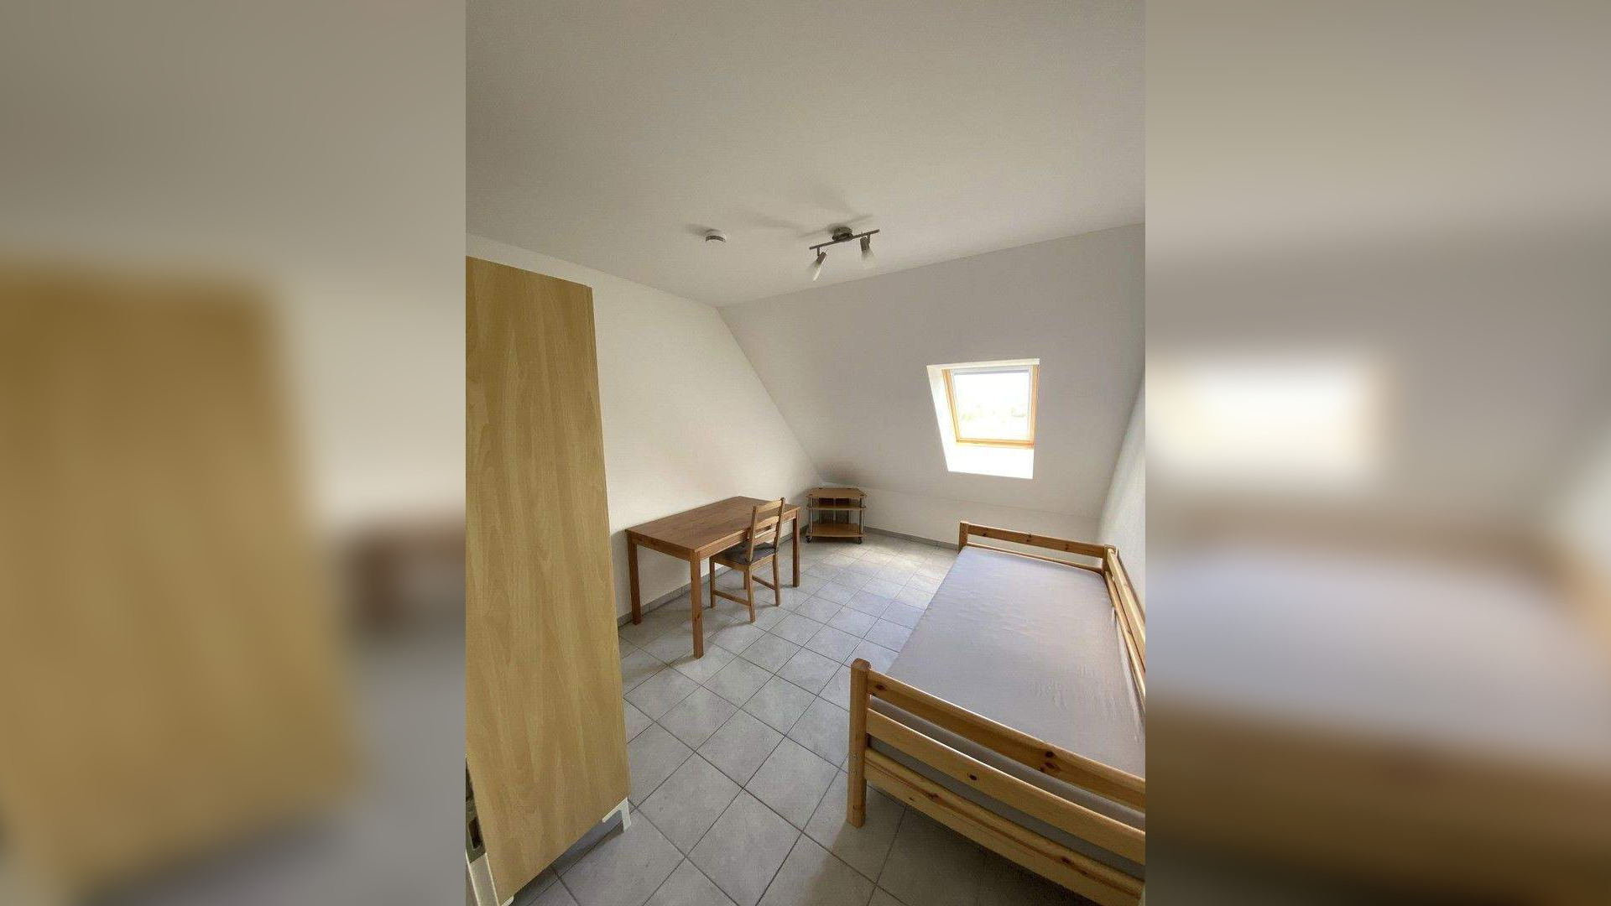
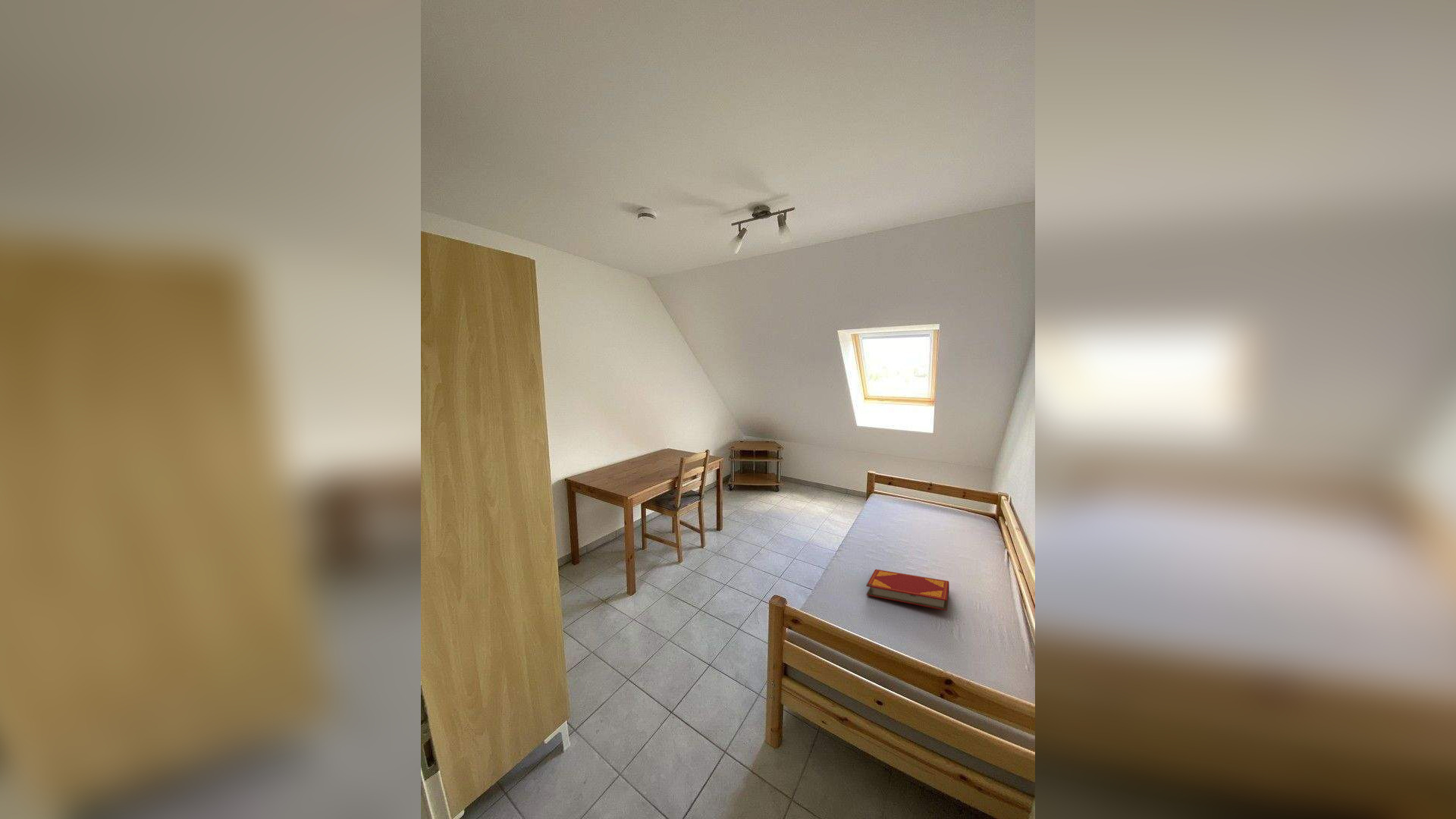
+ hardback book [865,569,950,611]
